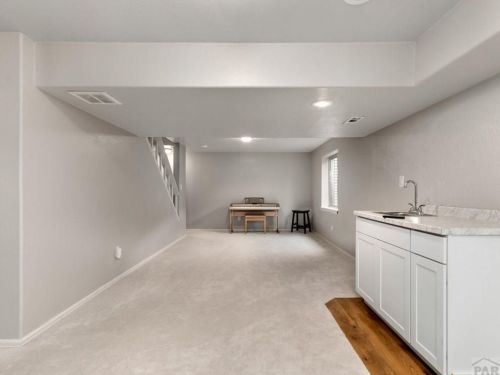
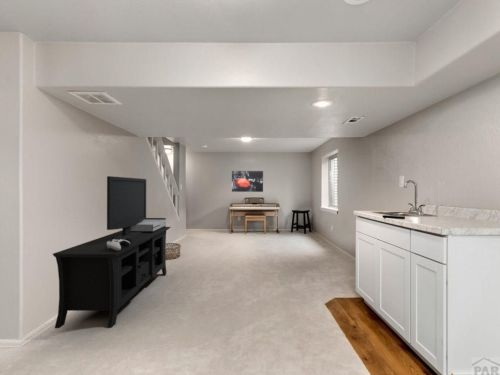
+ basket [165,242,182,260]
+ media console [52,175,171,329]
+ wall art [231,170,264,193]
